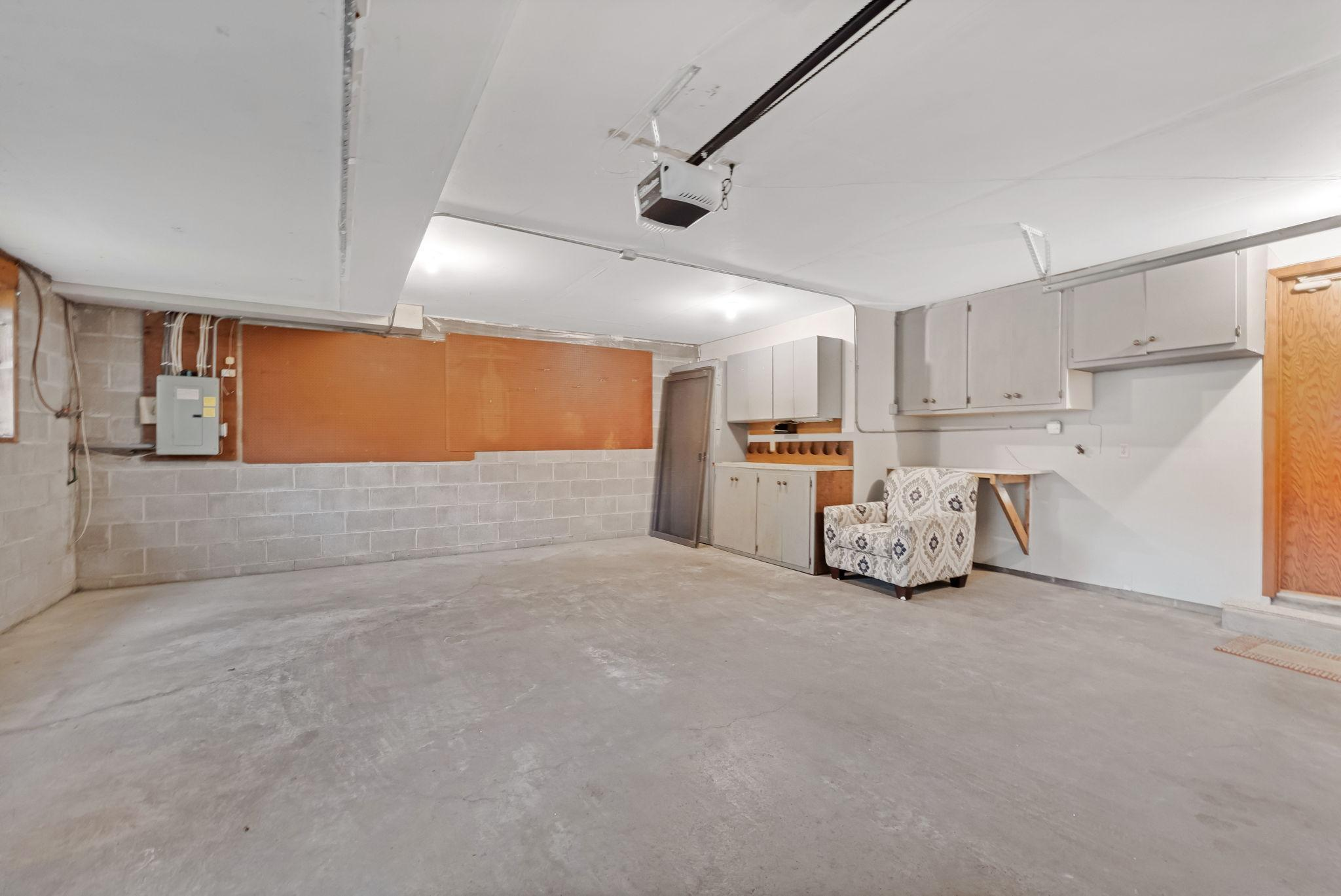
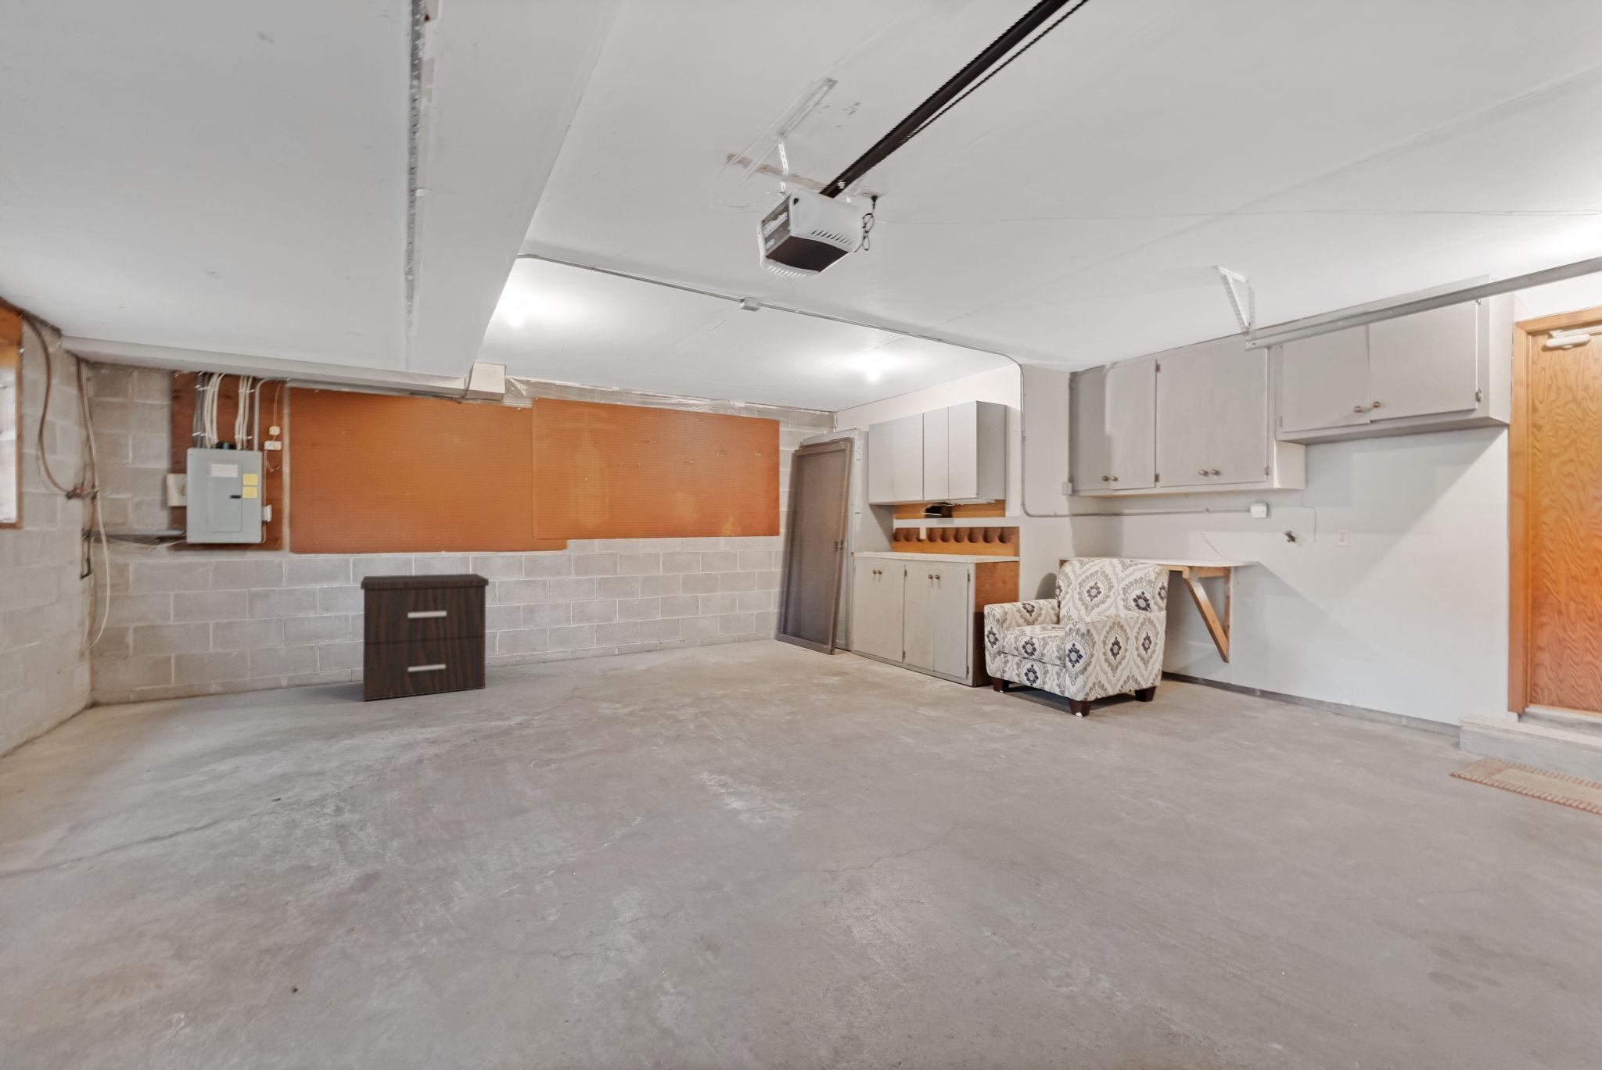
+ nightstand [360,573,490,701]
